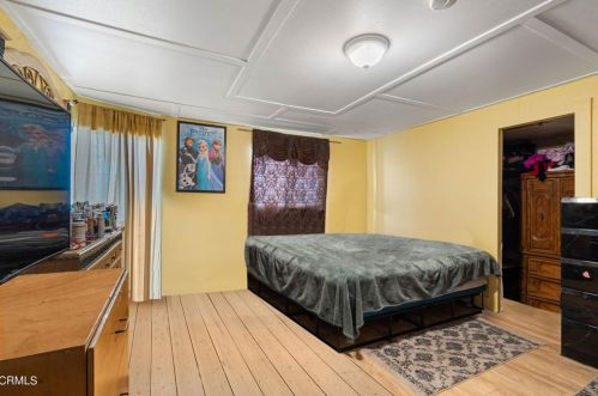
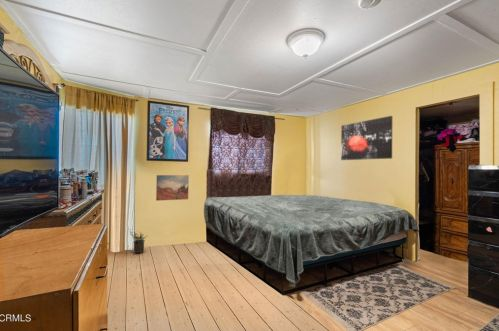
+ wall art [155,174,190,202]
+ wall art [340,115,393,161]
+ potted plant [129,228,148,254]
